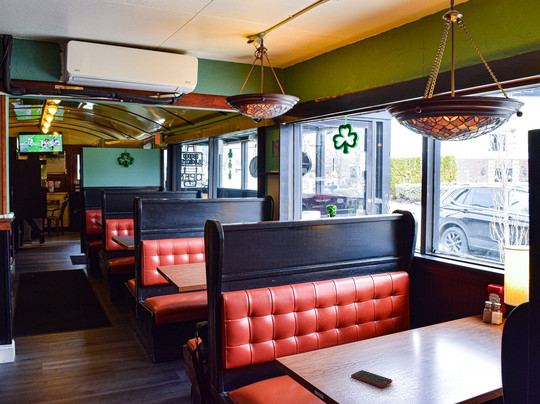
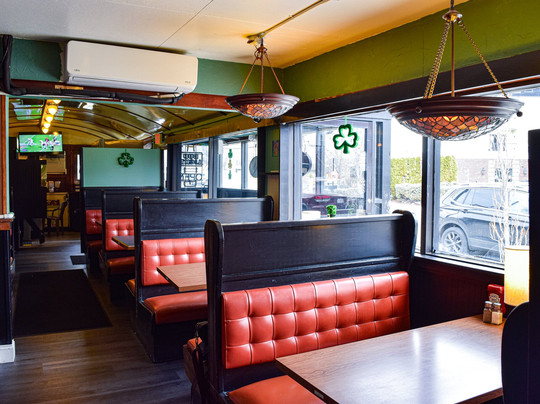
- cell phone [350,369,393,388]
